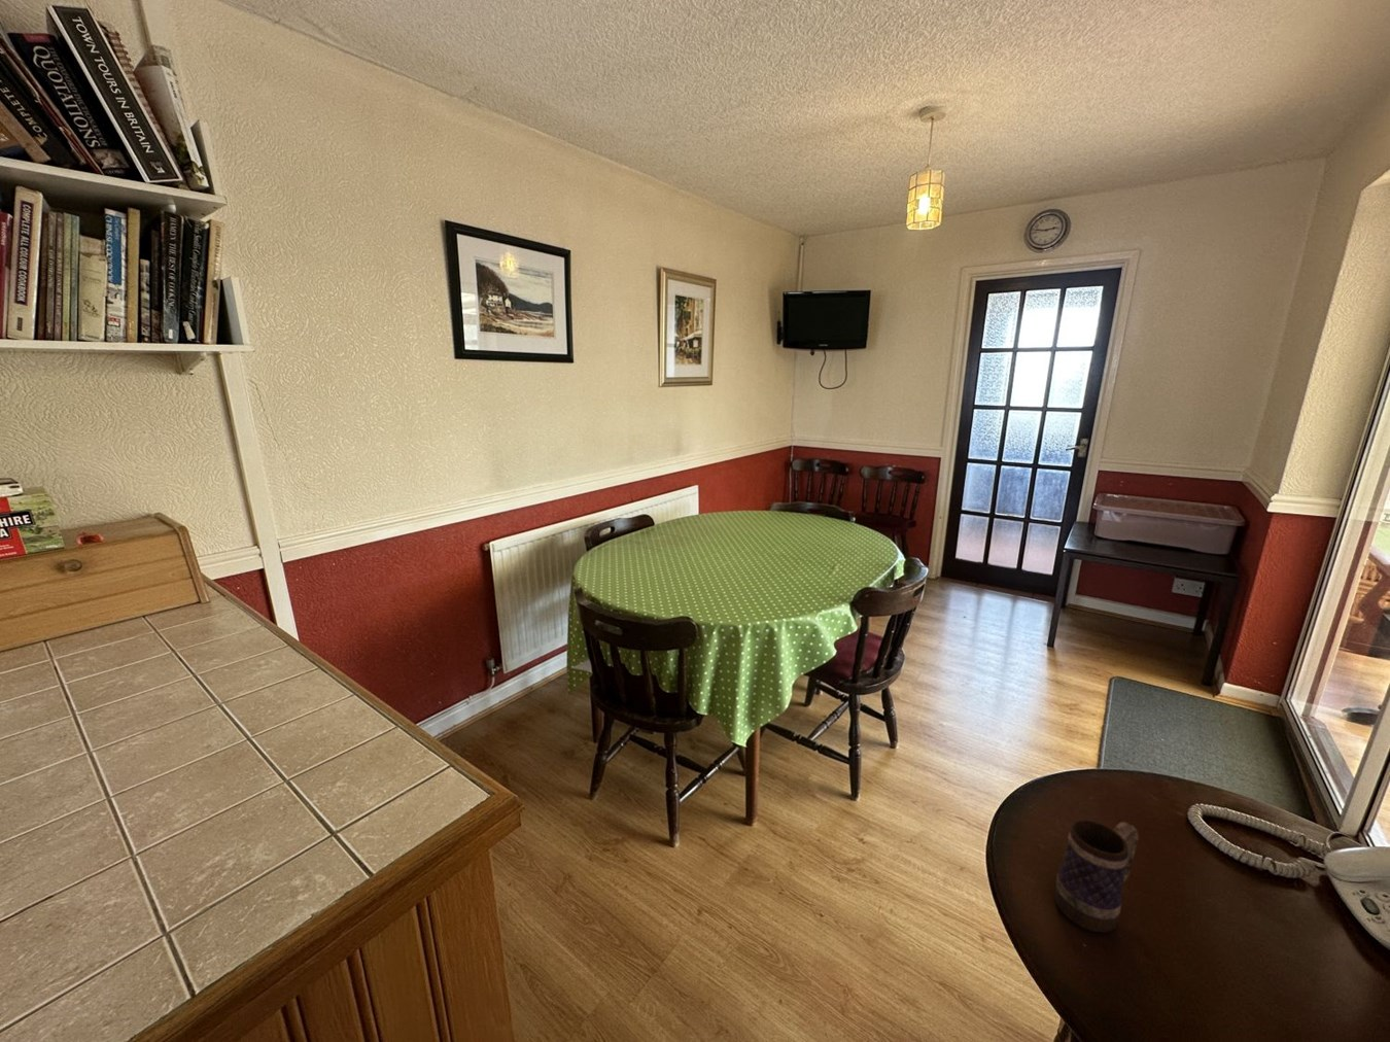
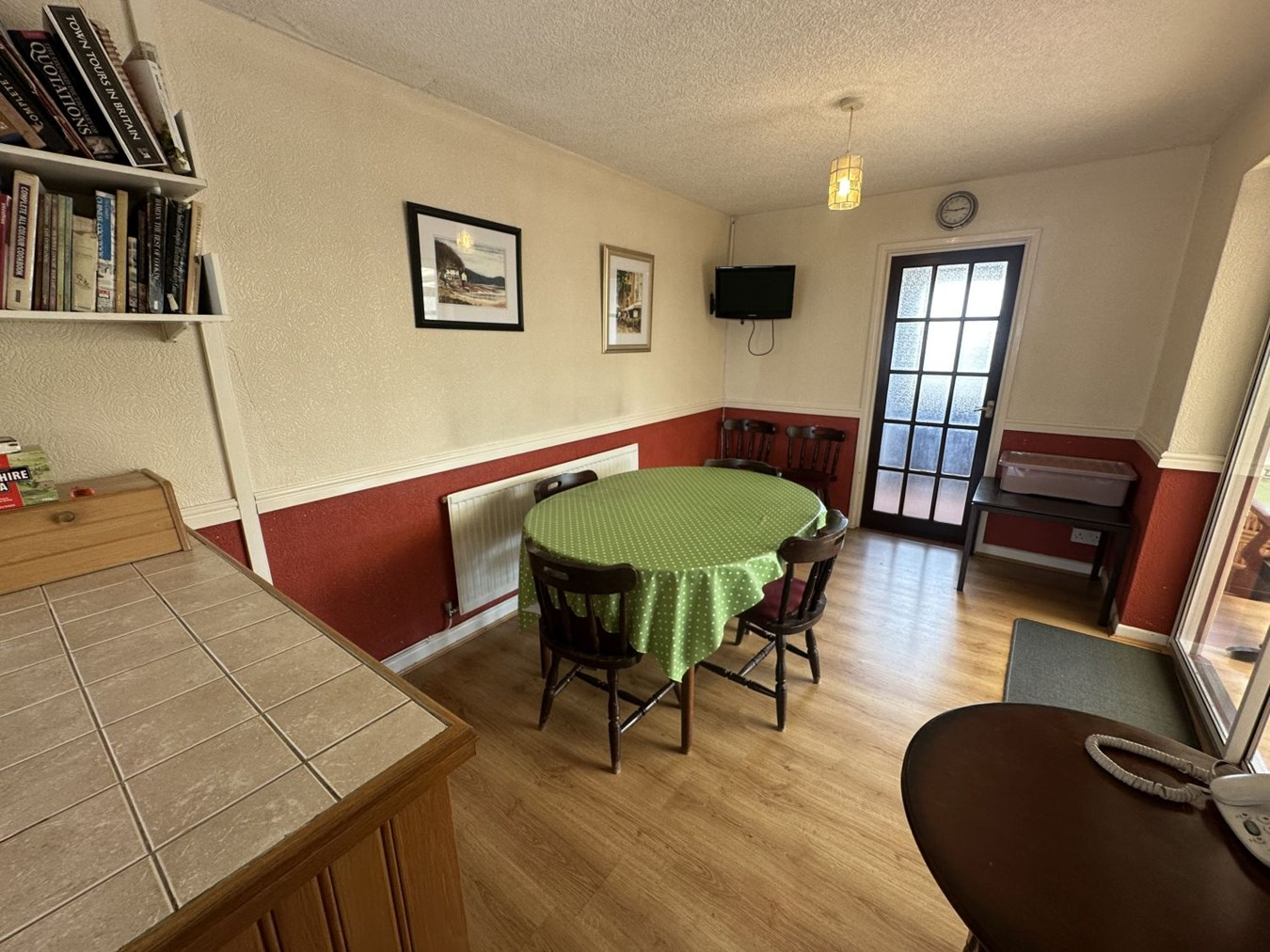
- mug [1053,819,1139,934]
